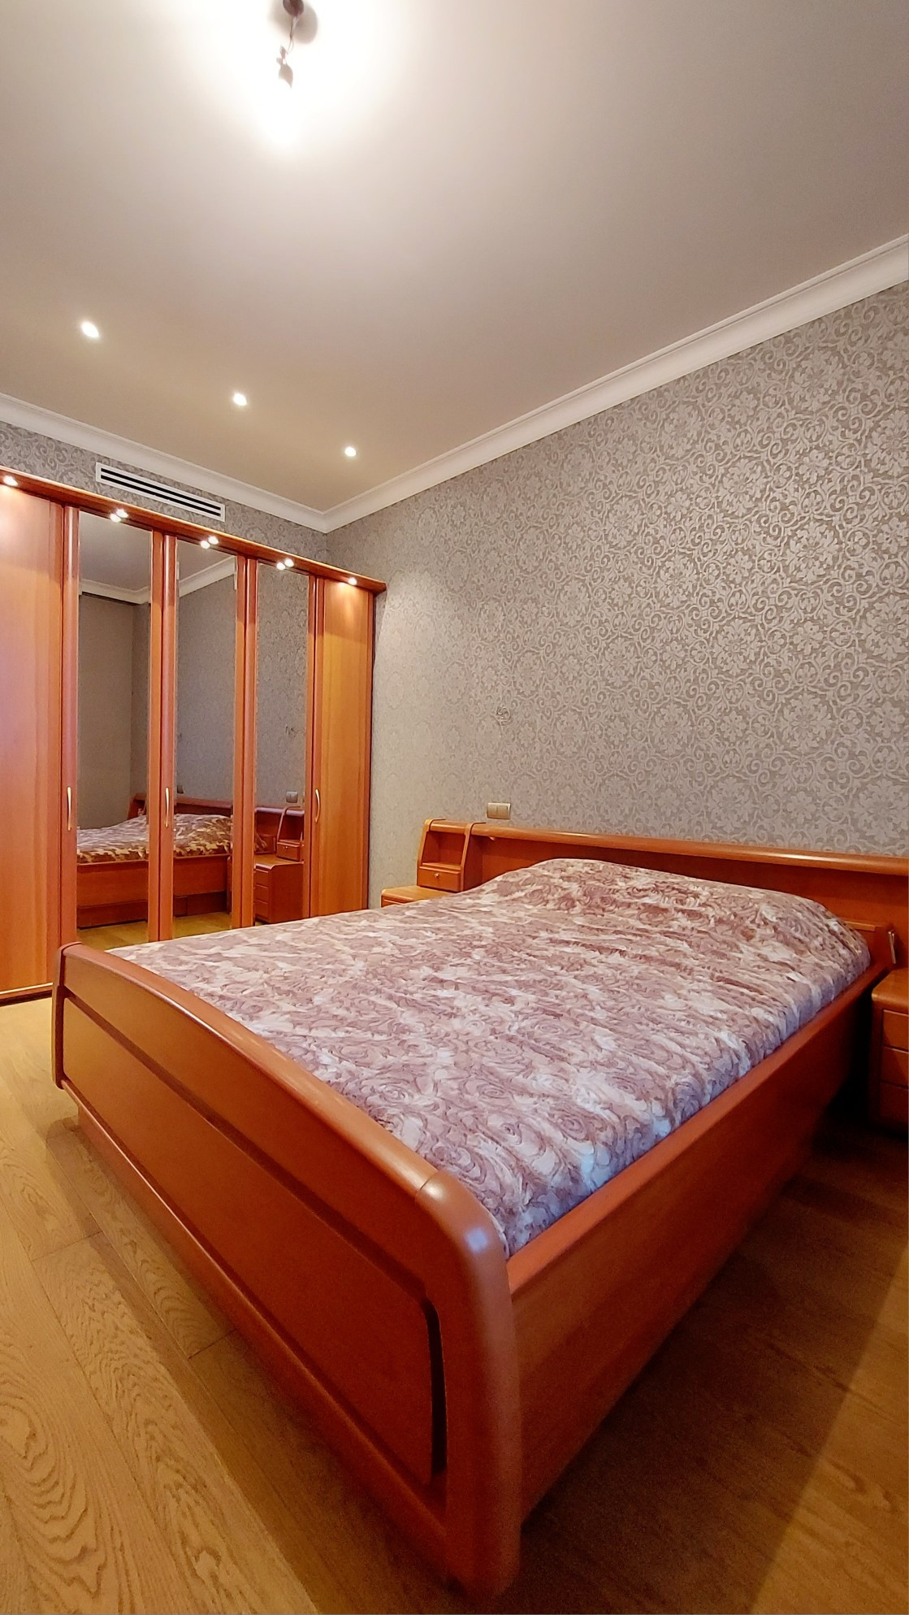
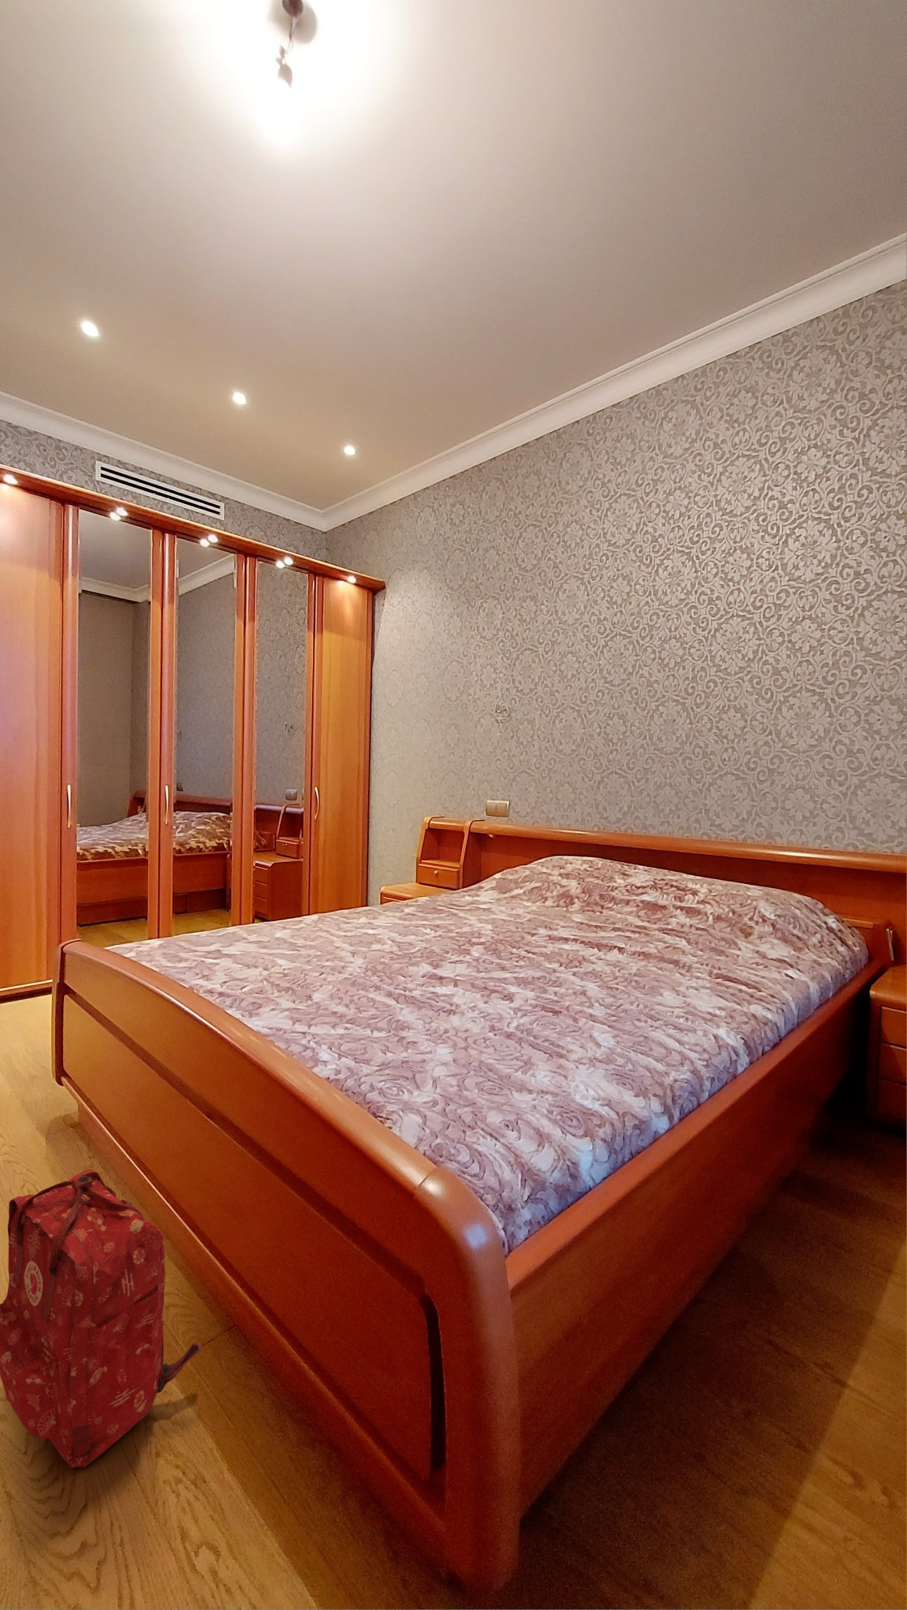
+ backpack [0,1169,202,1468]
